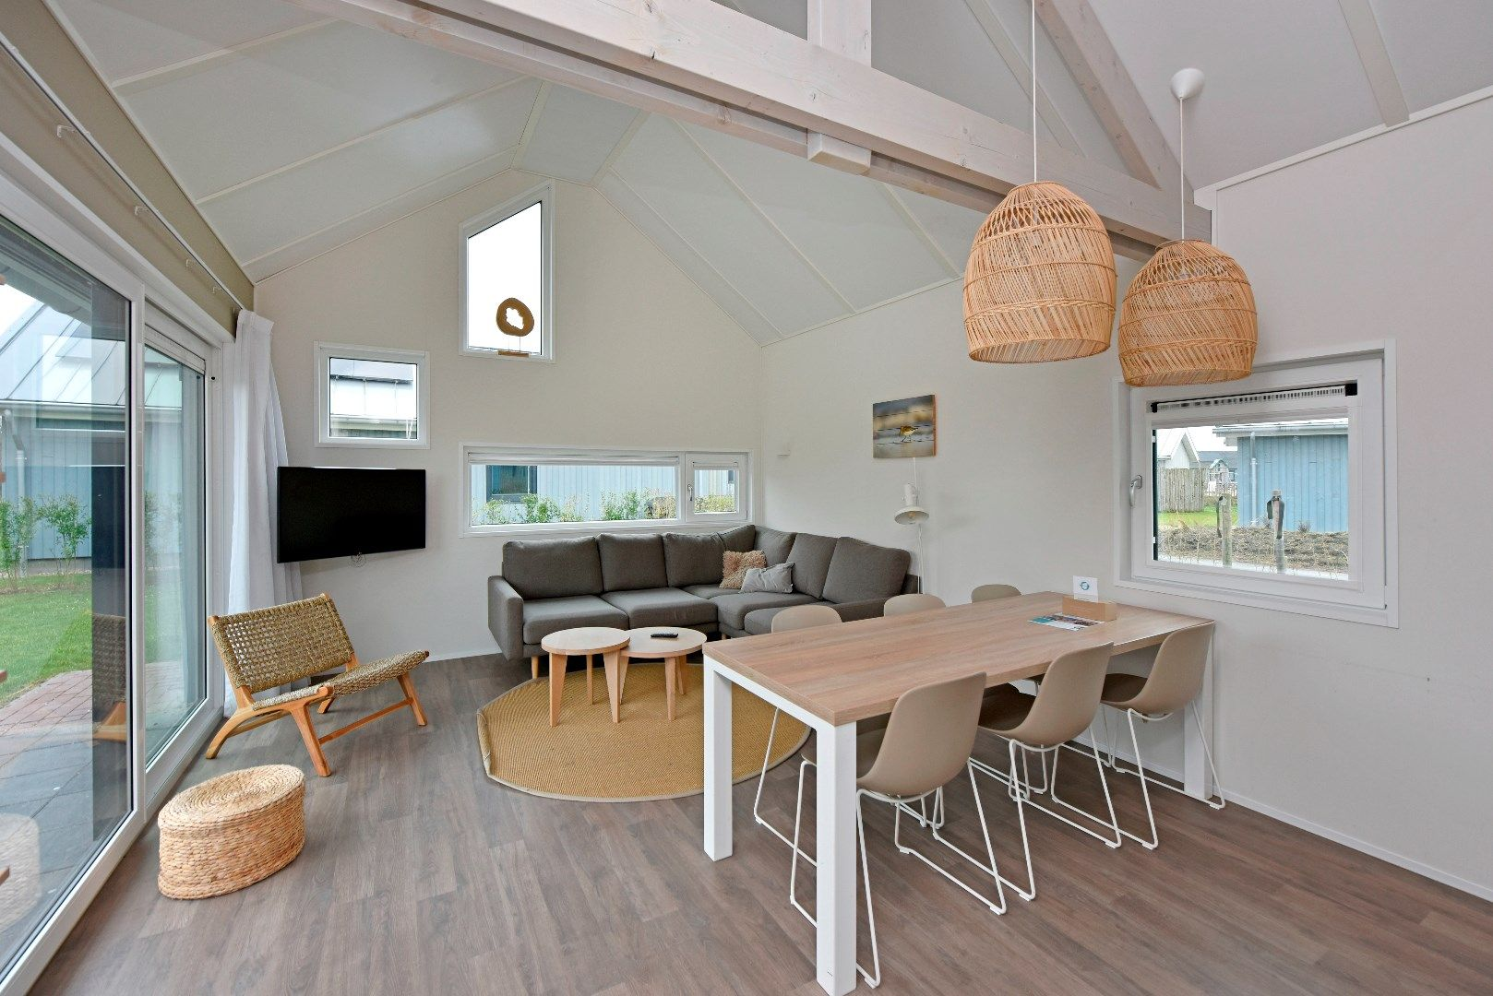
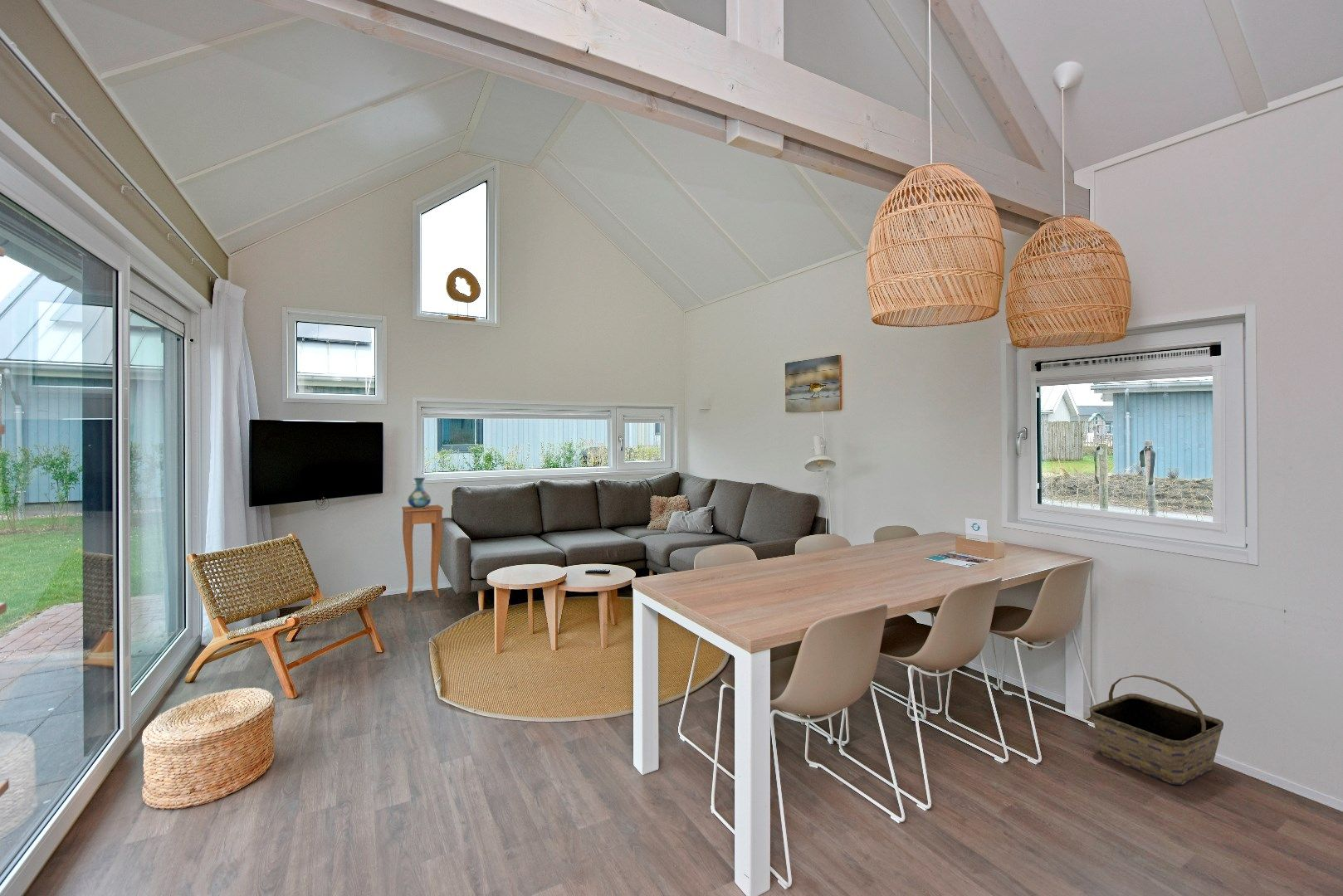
+ vase [407,477,432,509]
+ basket [1089,674,1224,786]
+ side table [401,504,444,602]
